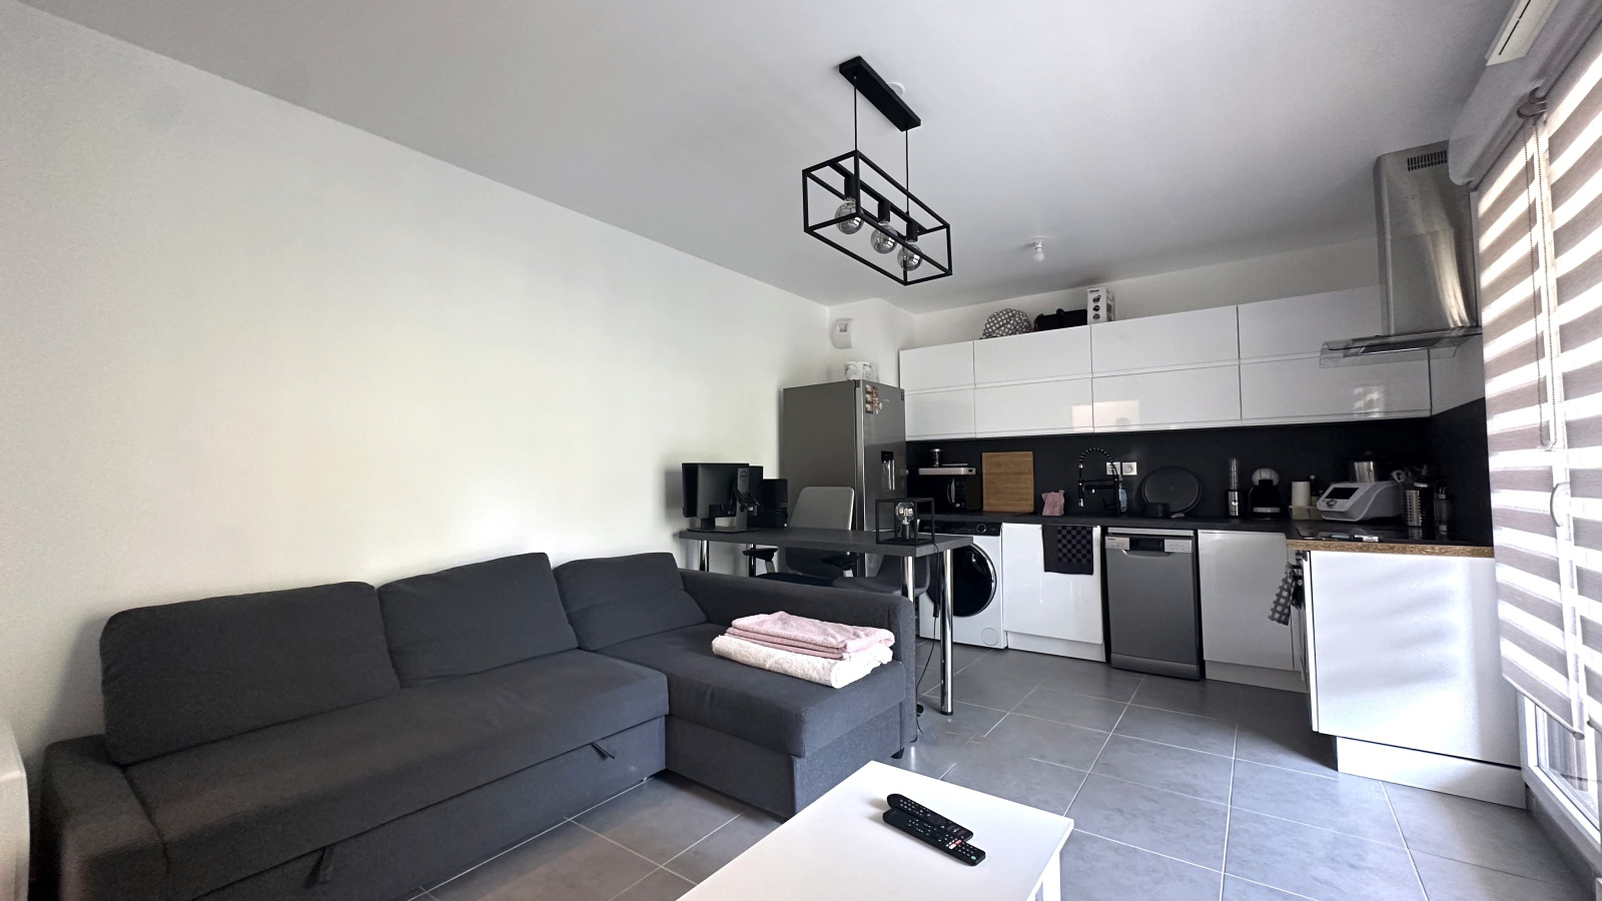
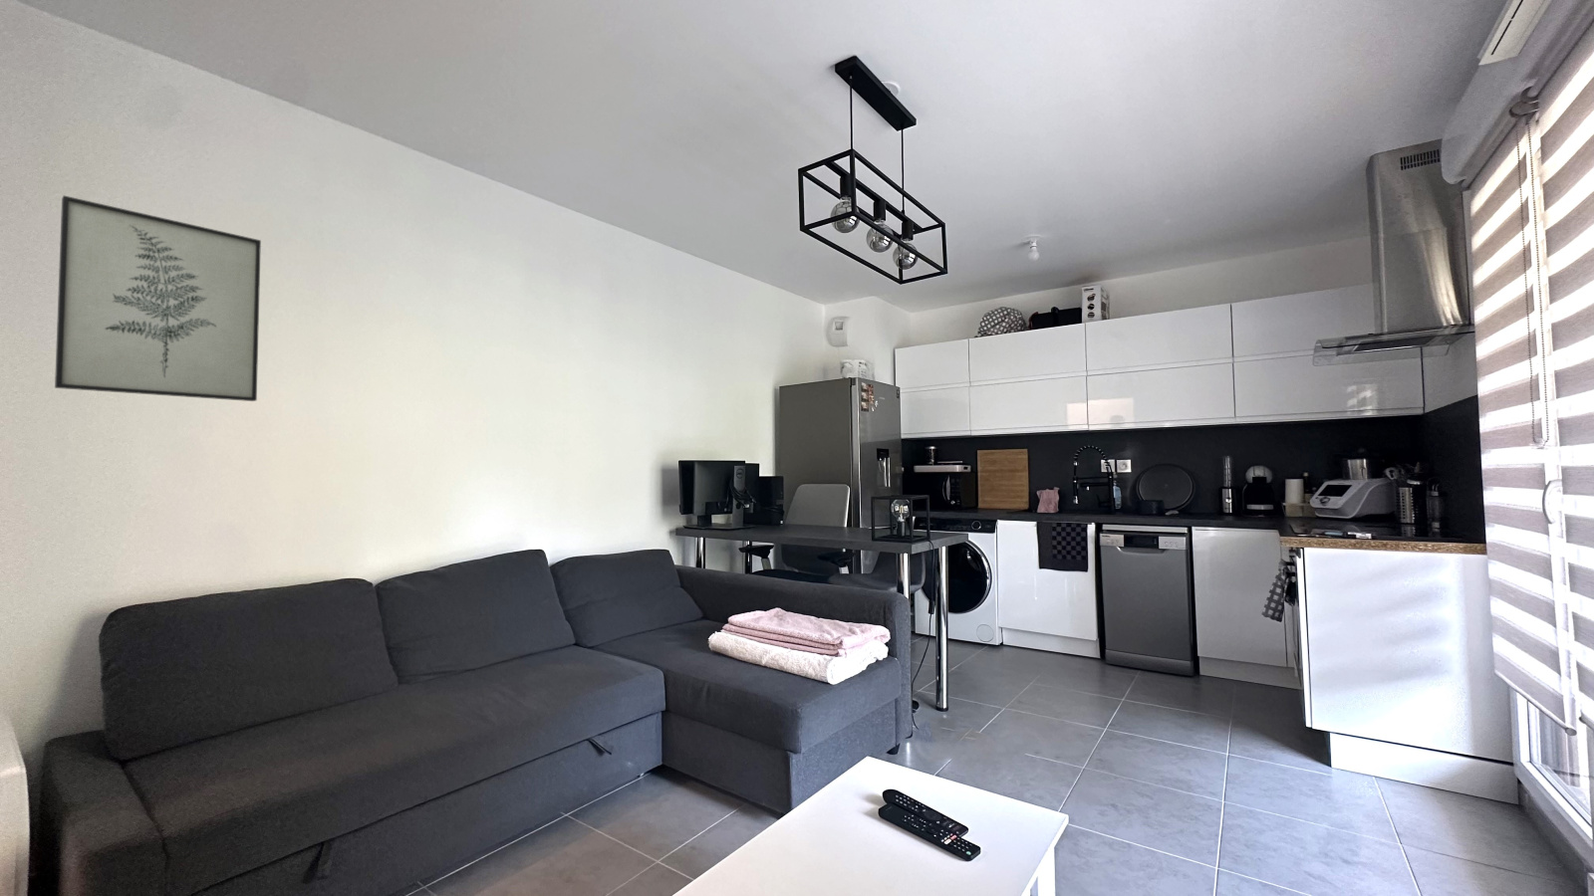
+ wall art [54,195,262,403]
